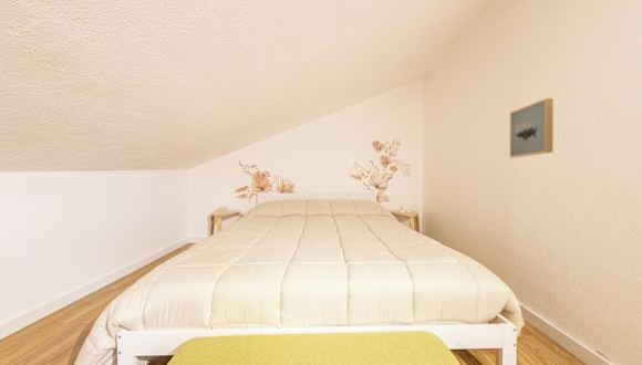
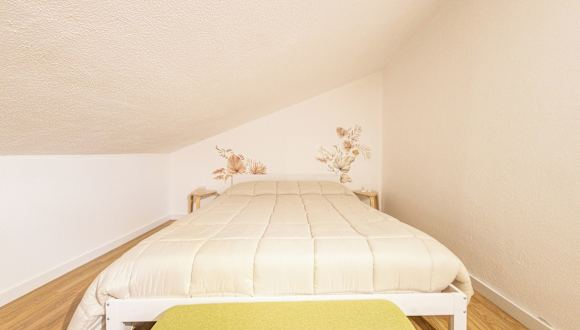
- wall art [509,97,555,159]
